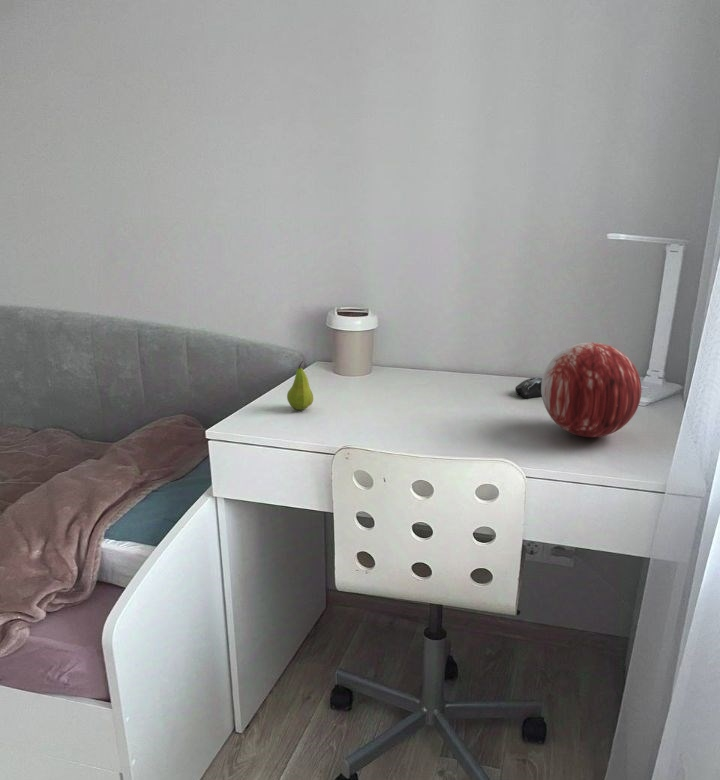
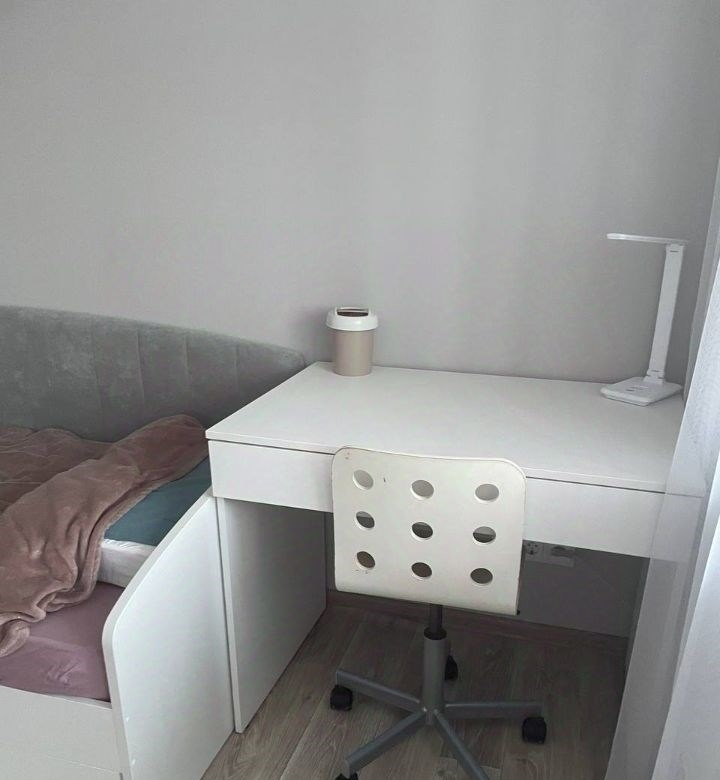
- computer mouse [514,377,542,399]
- decorative orb [541,341,642,438]
- fruit [286,360,314,411]
